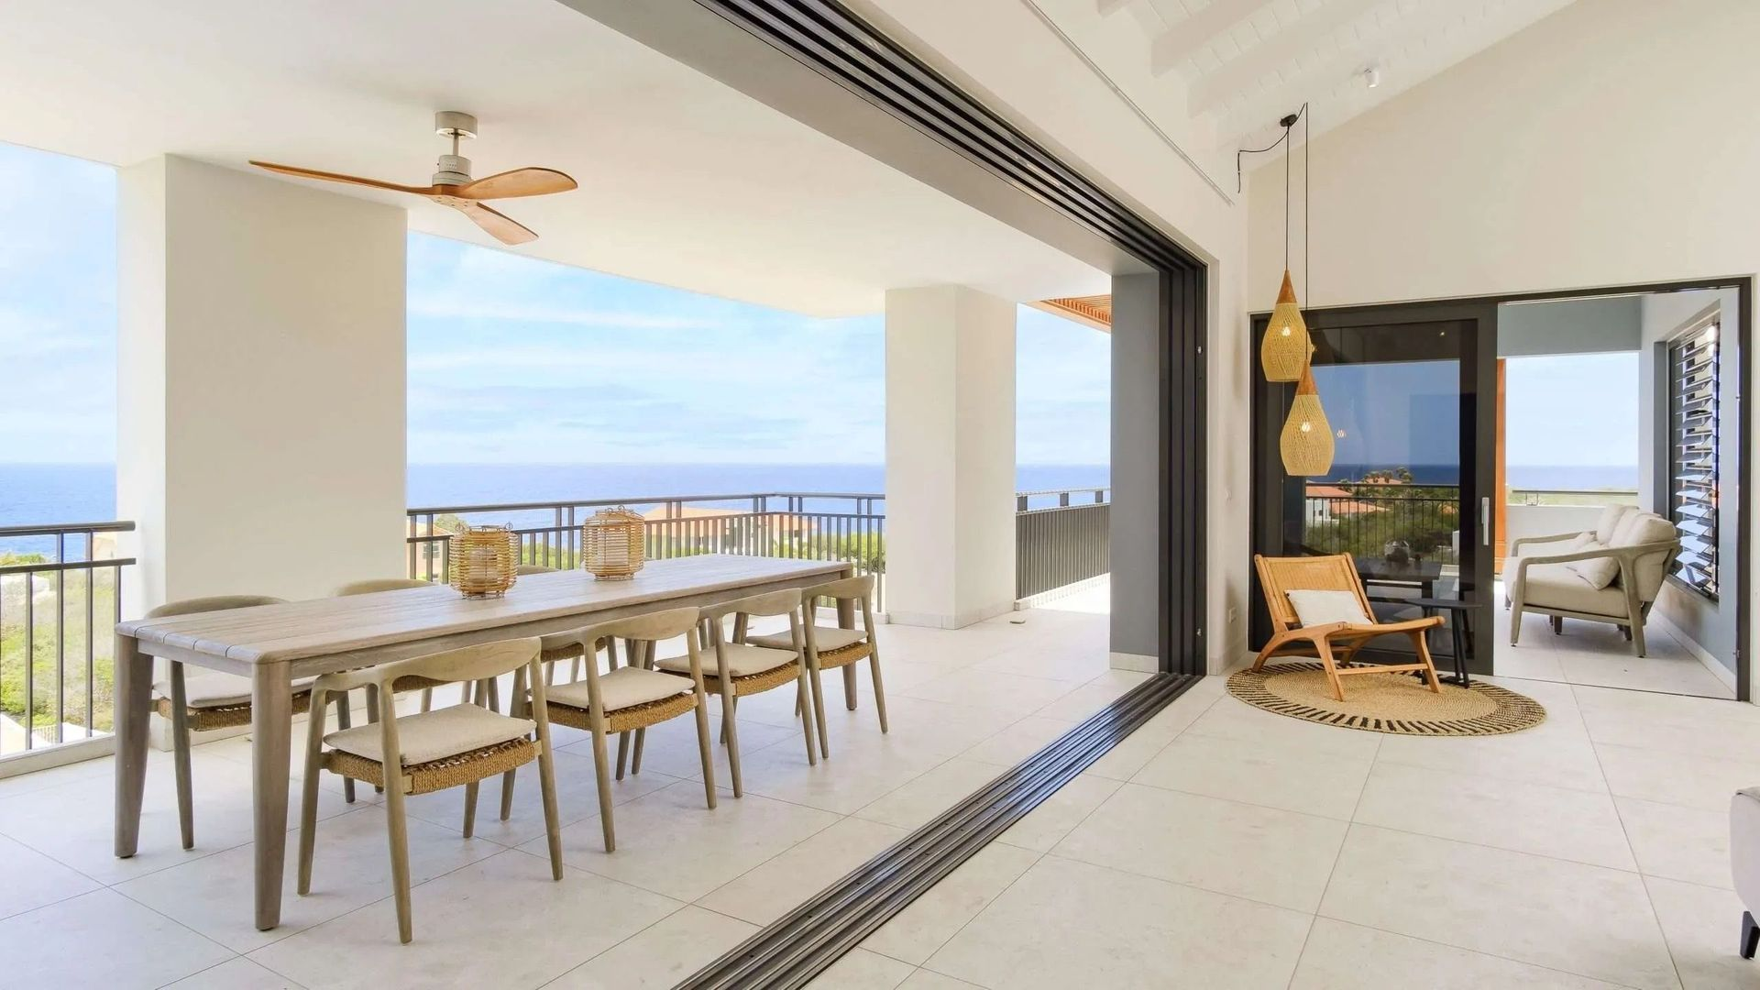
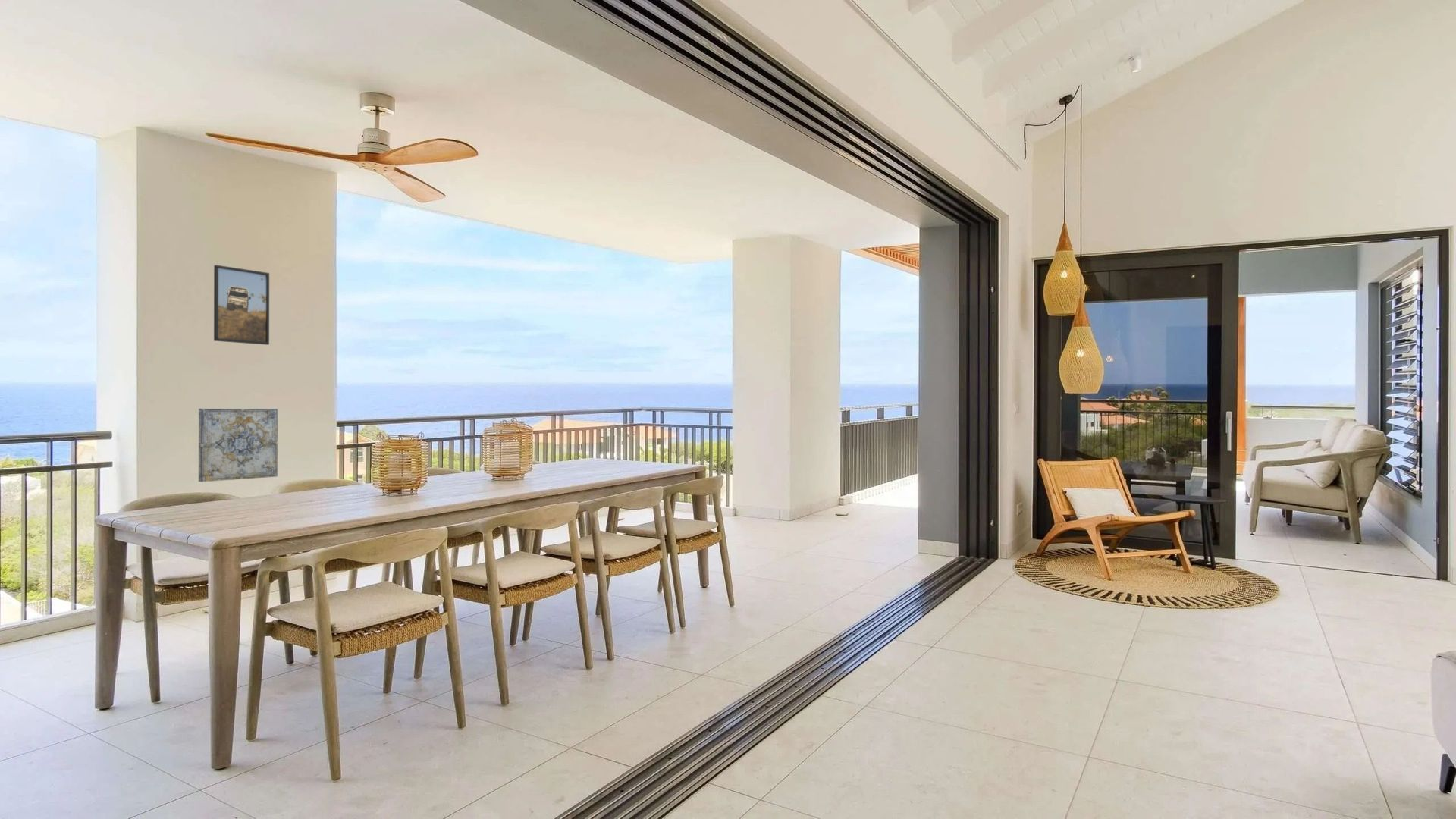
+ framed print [213,265,270,346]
+ wall art [198,408,278,483]
